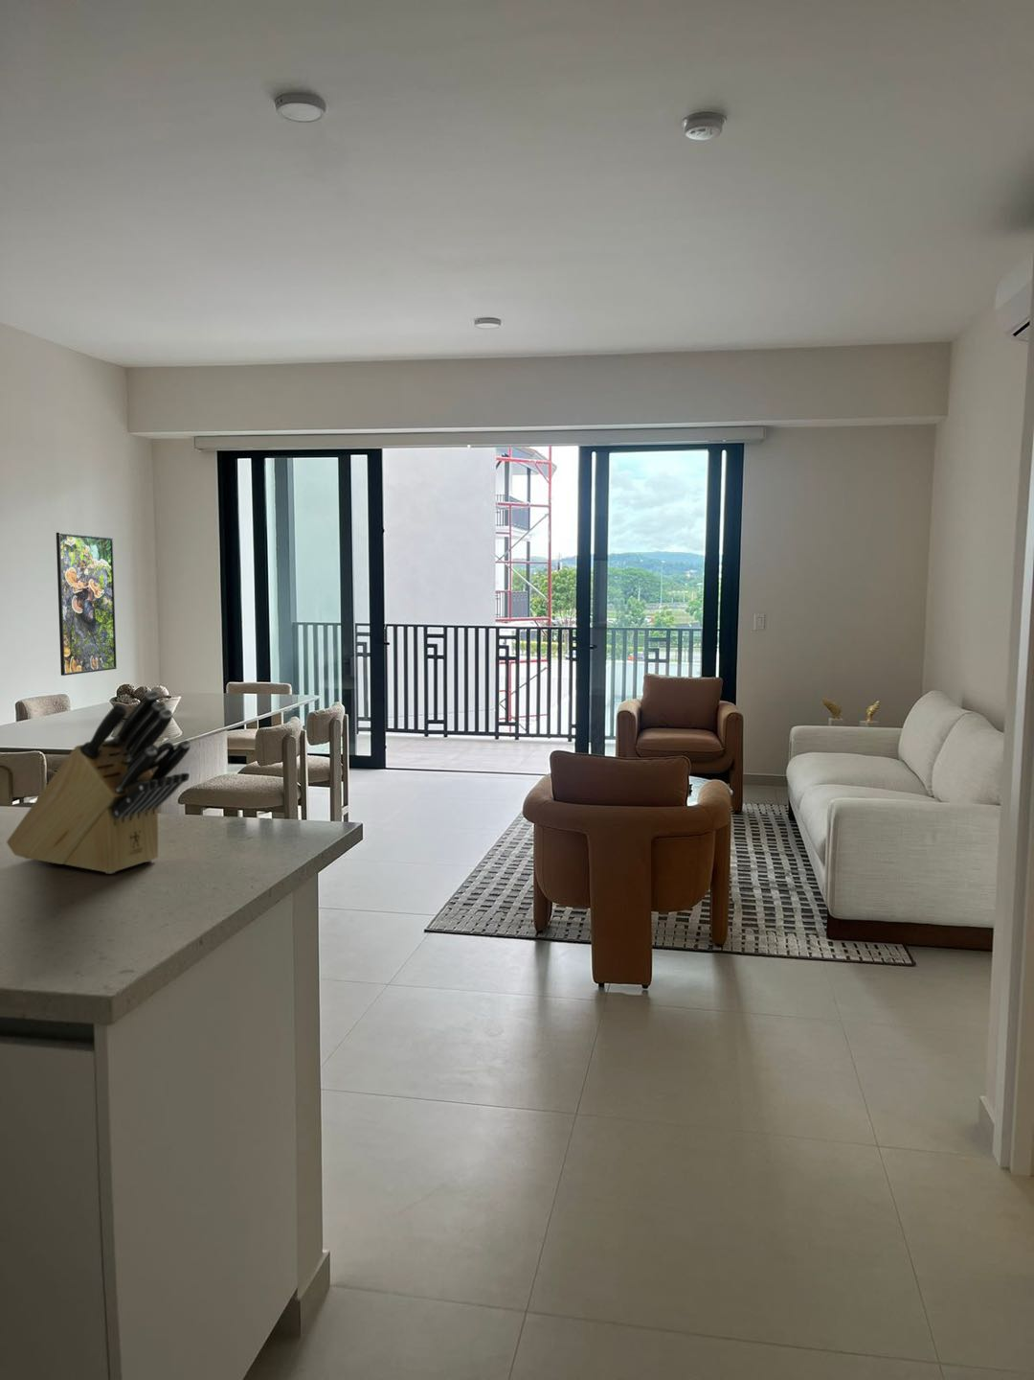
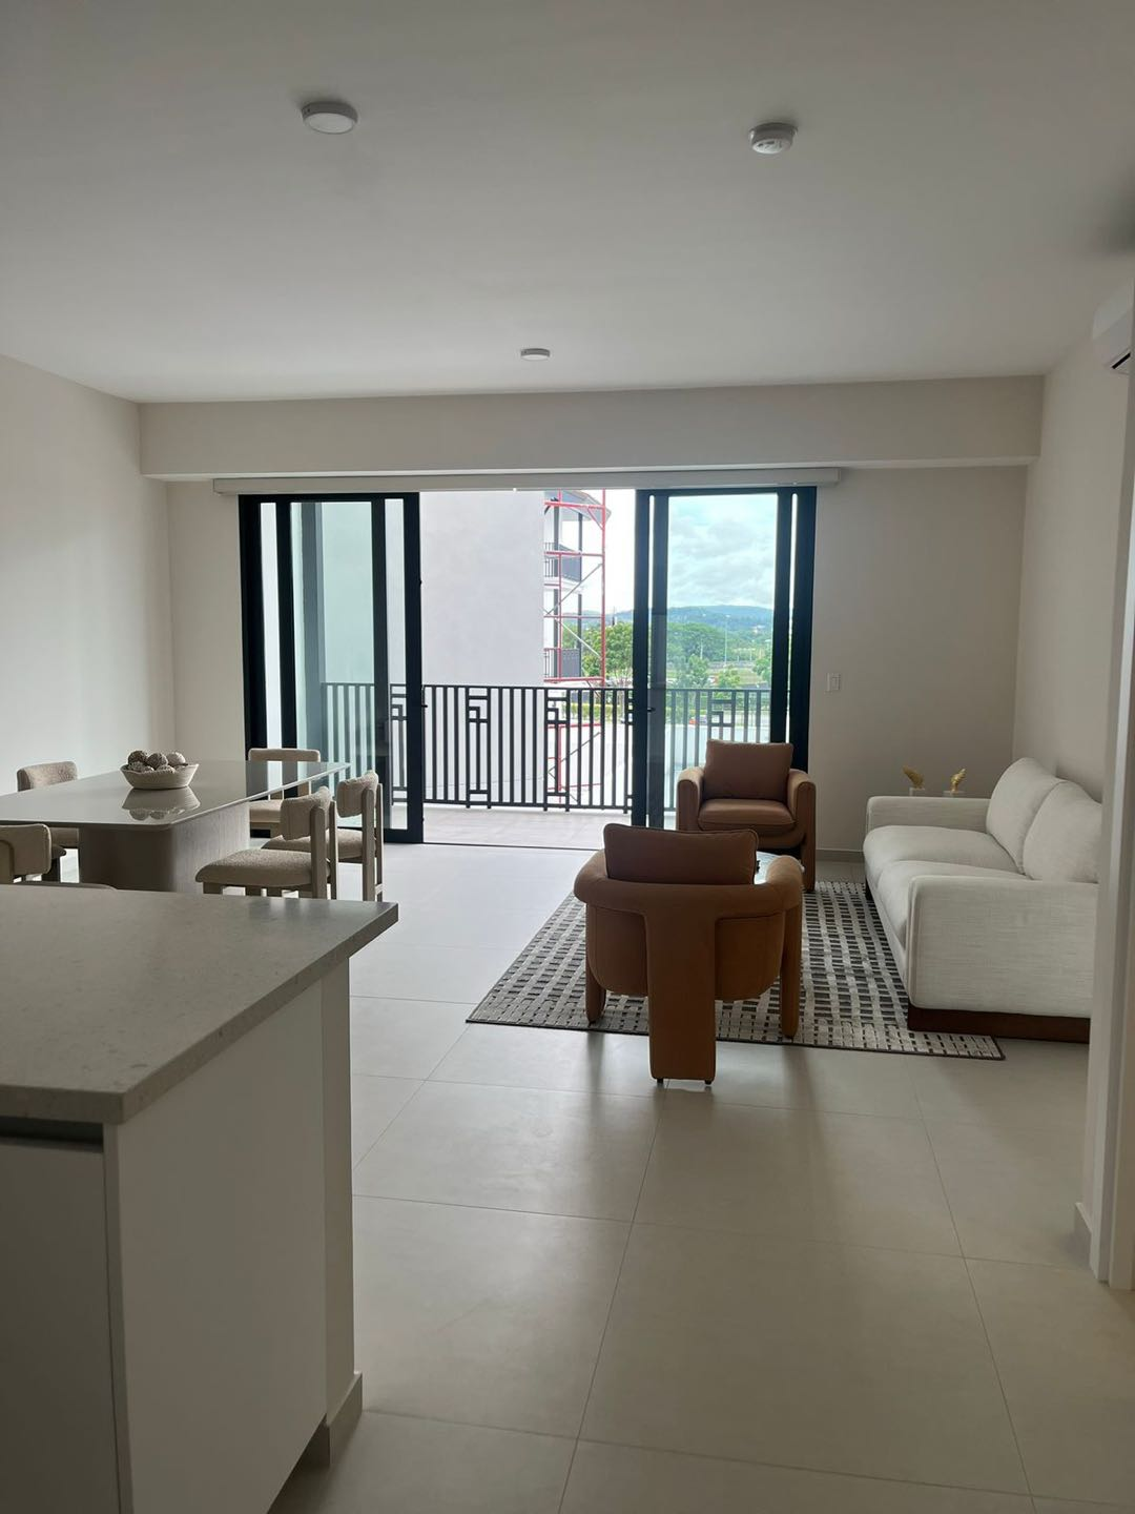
- knife block [5,689,191,875]
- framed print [55,531,117,677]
